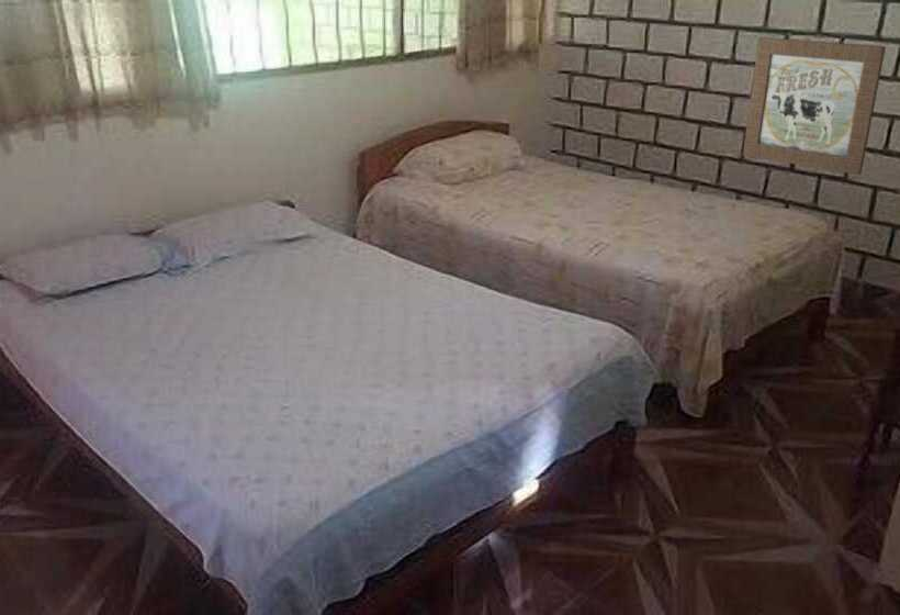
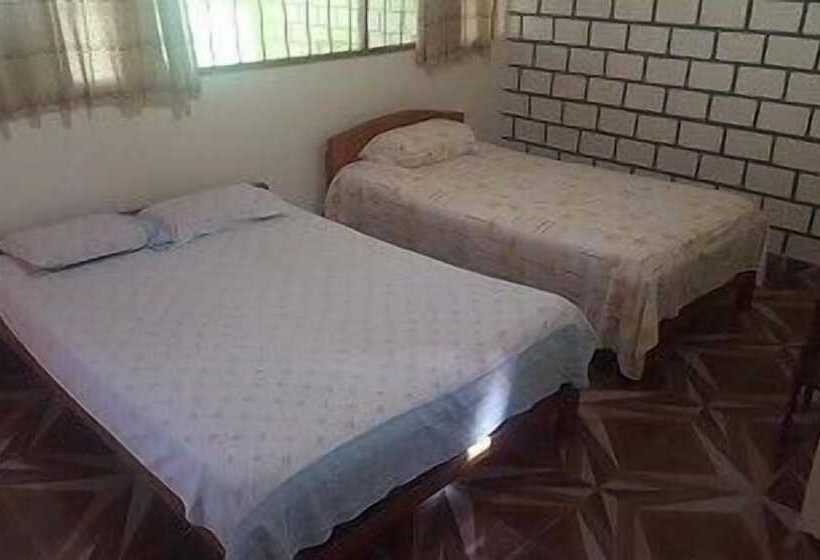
- wall art [742,36,887,176]
